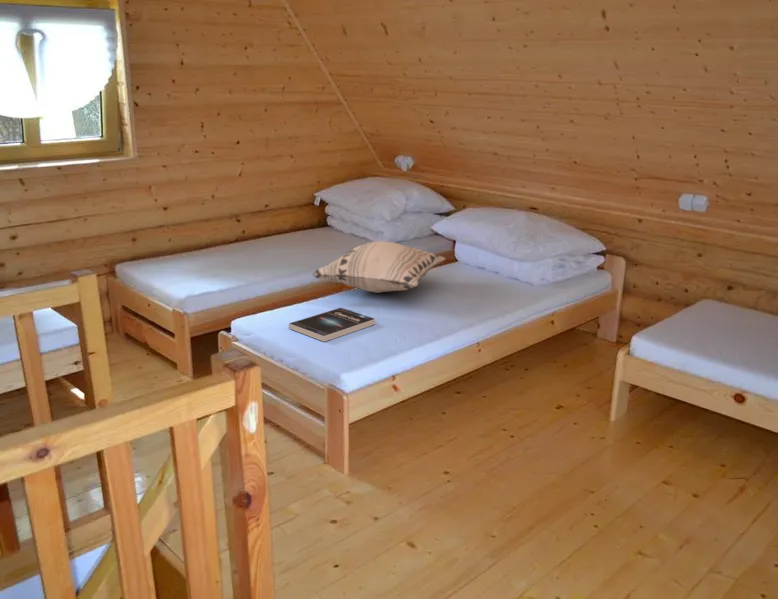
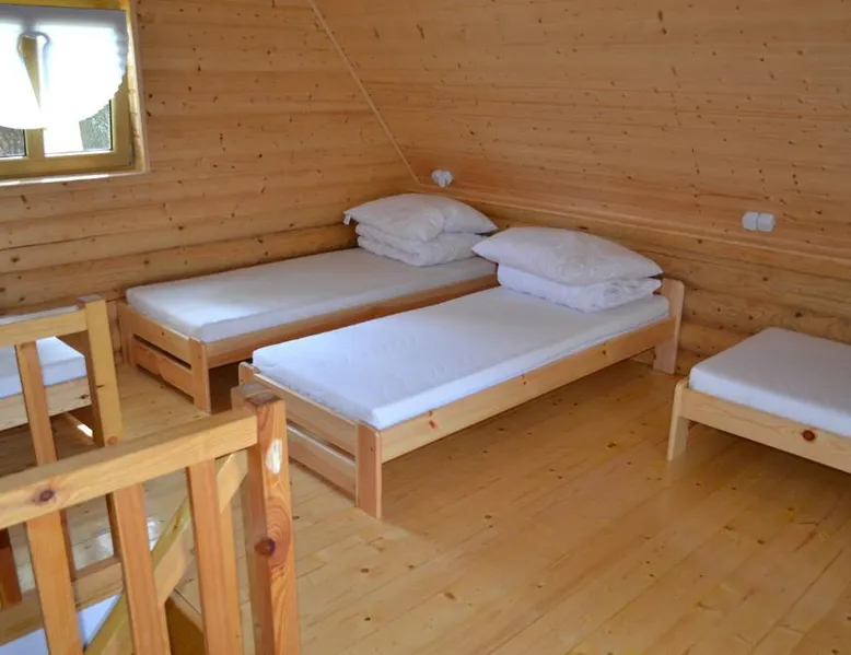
- book [288,307,376,343]
- decorative pillow [311,240,447,294]
